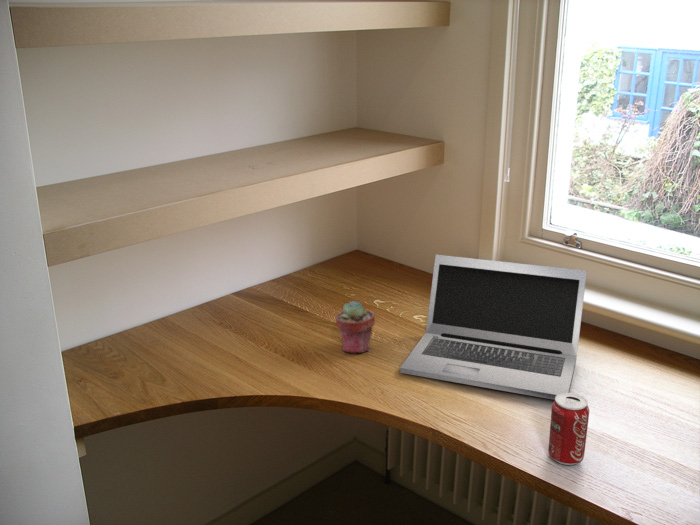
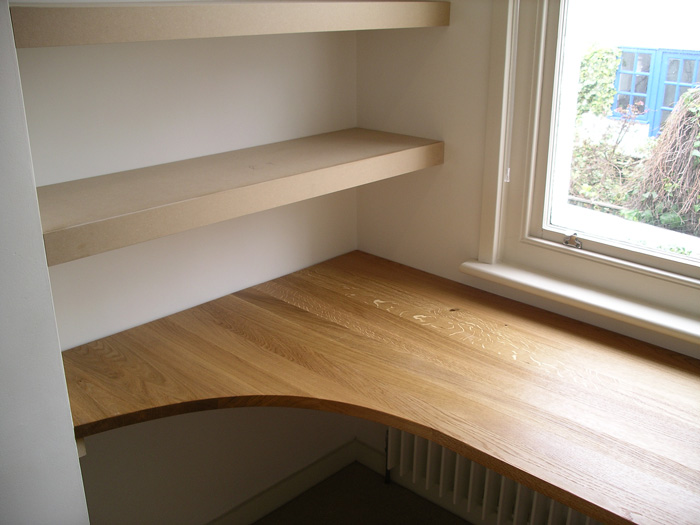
- beverage can [547,392,590,466]
- potted succulent [335,300,376,354]
- laptop [399,254,588,401]
